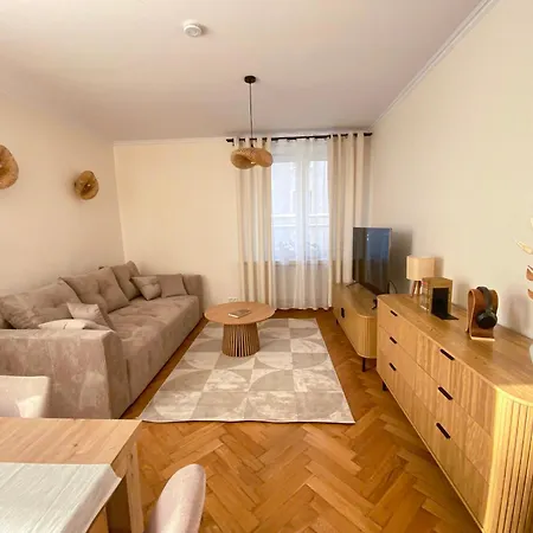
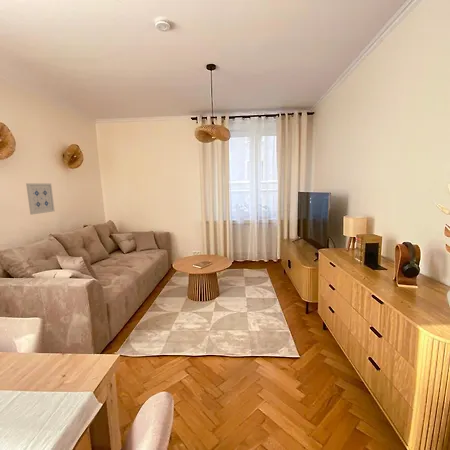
+ wall art [25,182,56,216]
